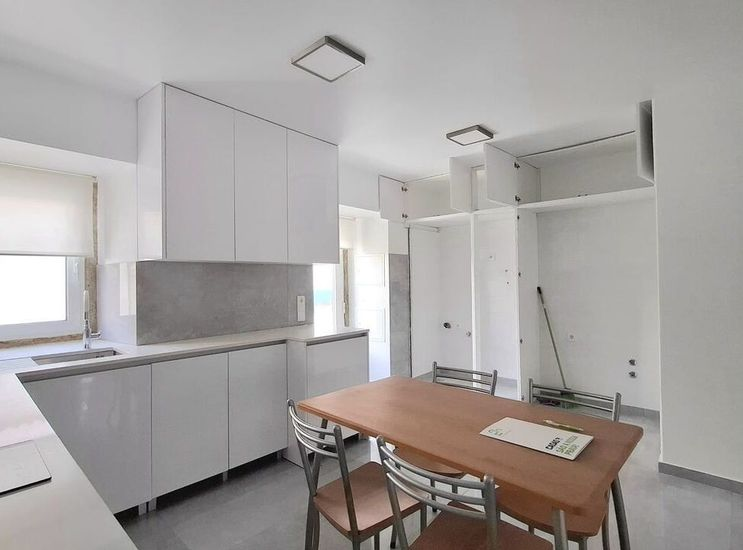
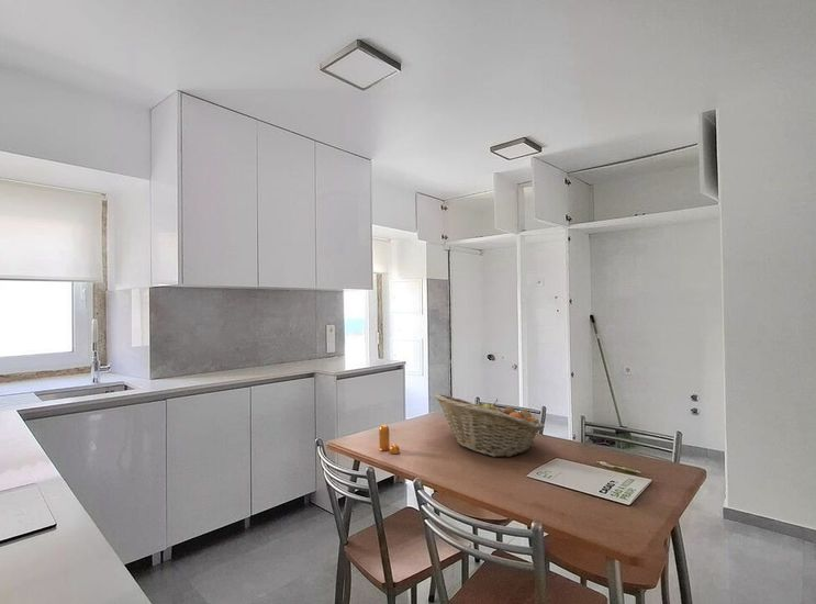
+ fruit basket [434,393,546,458]
+ pepper shaker [378,424,401,455]
